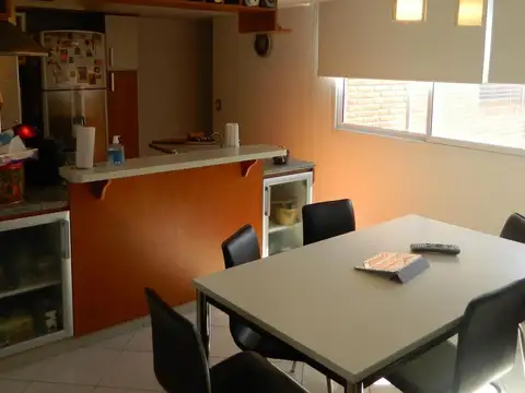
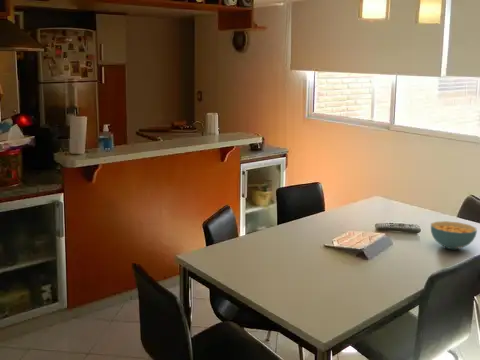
+ cereal bowl [430,220,478,250]
